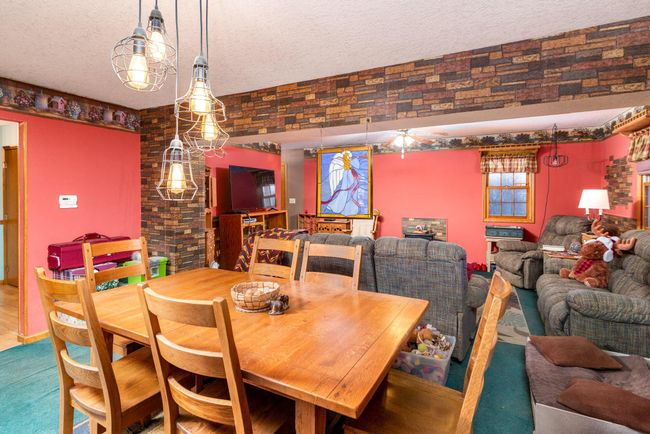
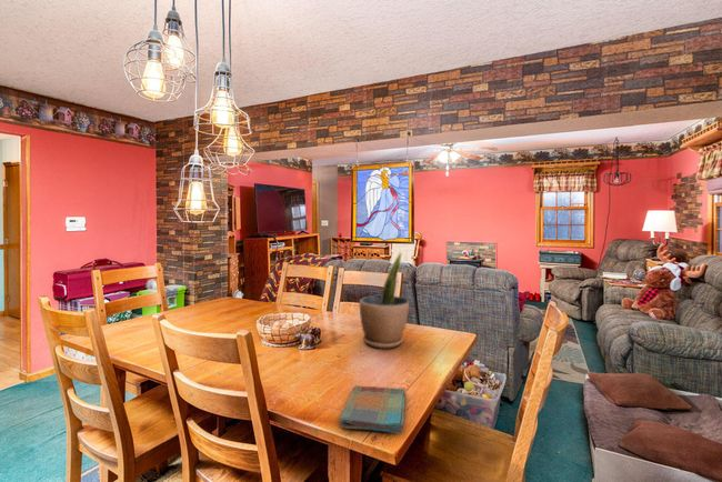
+ dish towel [338,384,405,434]
+ potted plant [359,252,410,349]
